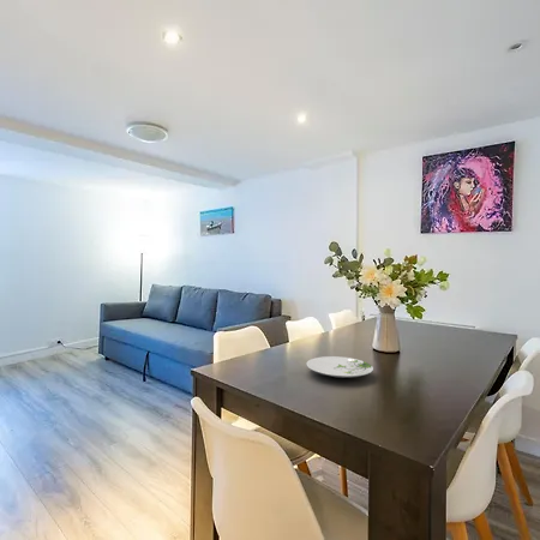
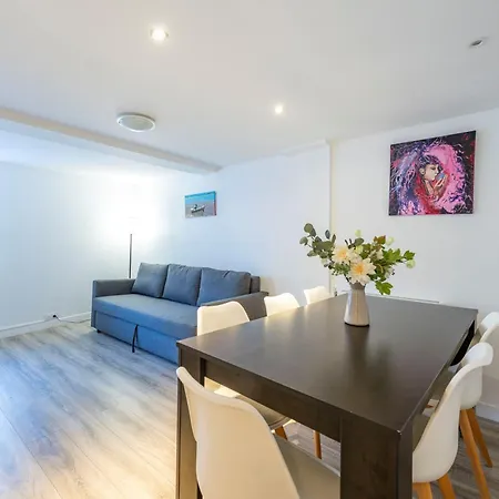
- plate [305,355,374,379]
